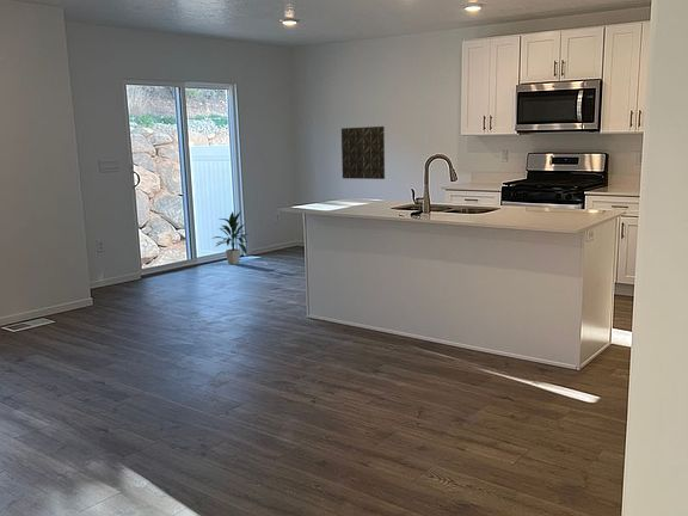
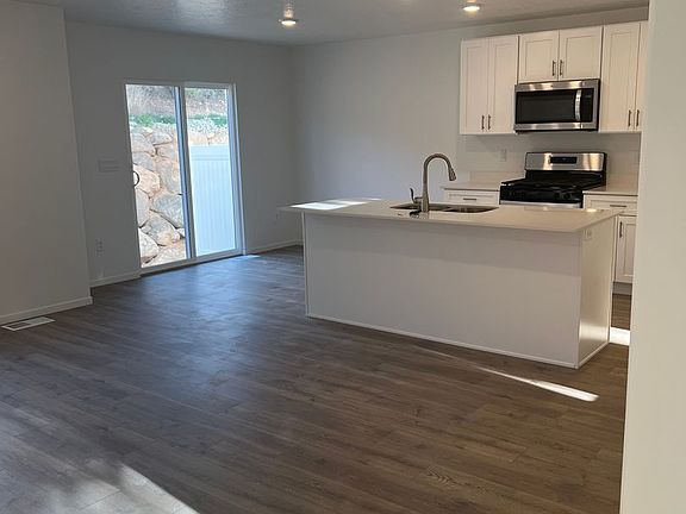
- wall panel [340,125,386,180]
- indoor plant [210,210,248,265]
